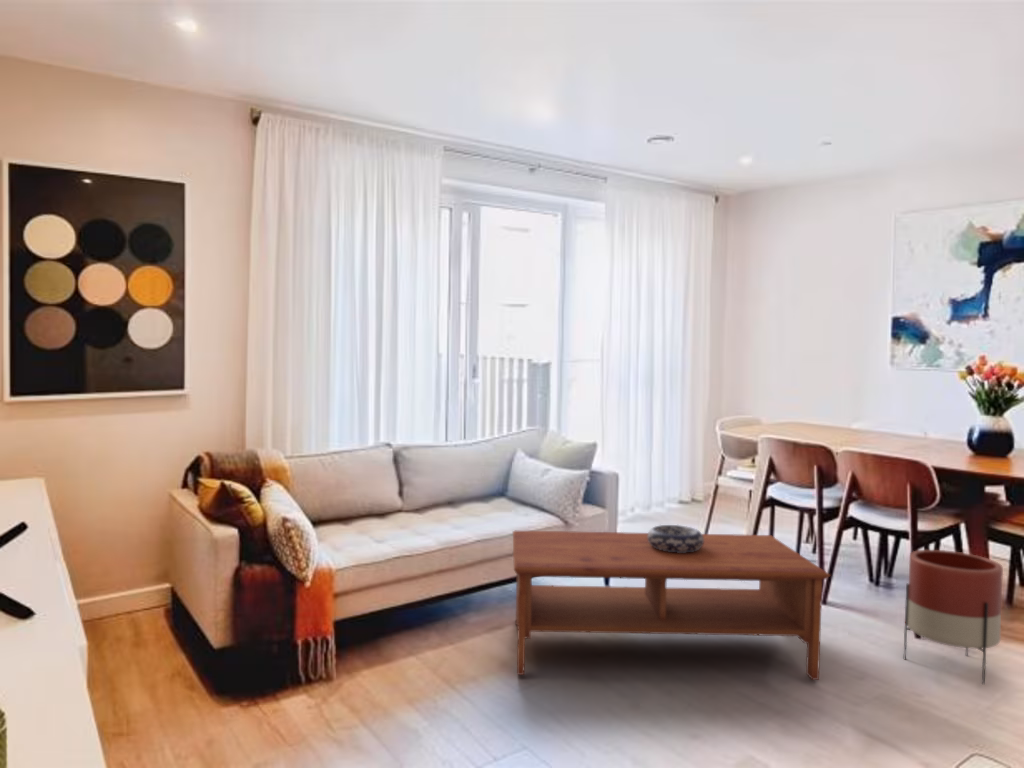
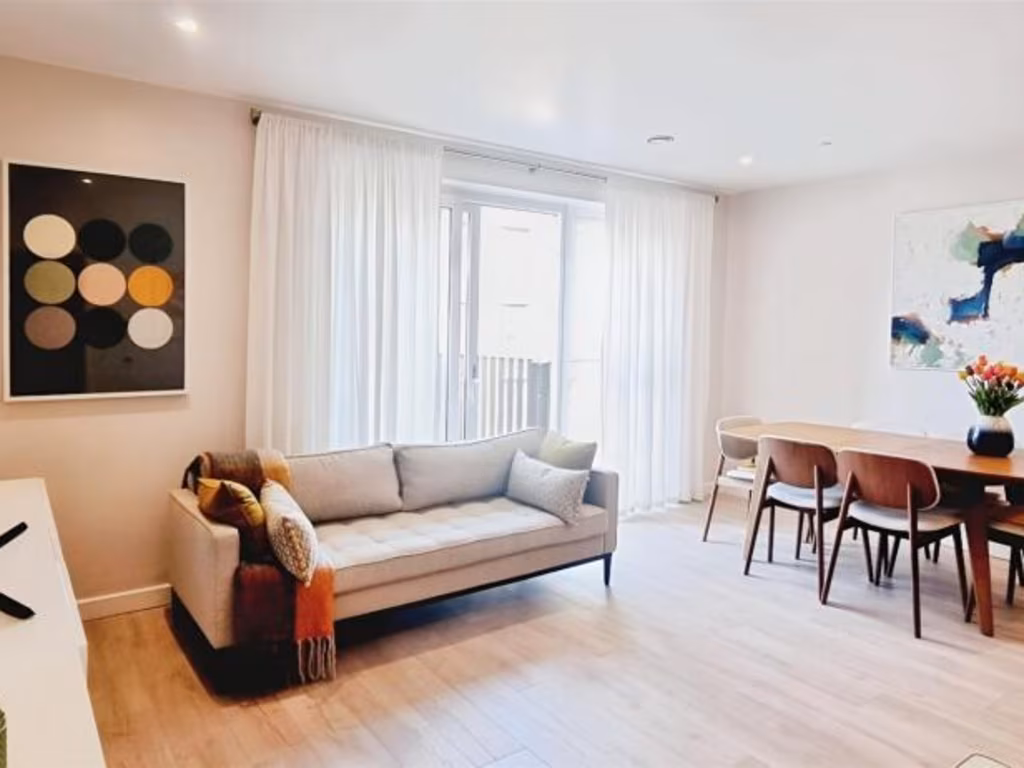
- coffee table [512,530,832,681]
- decorative bowl [647,524,704,553]
- planter [903,549,1004,686]
